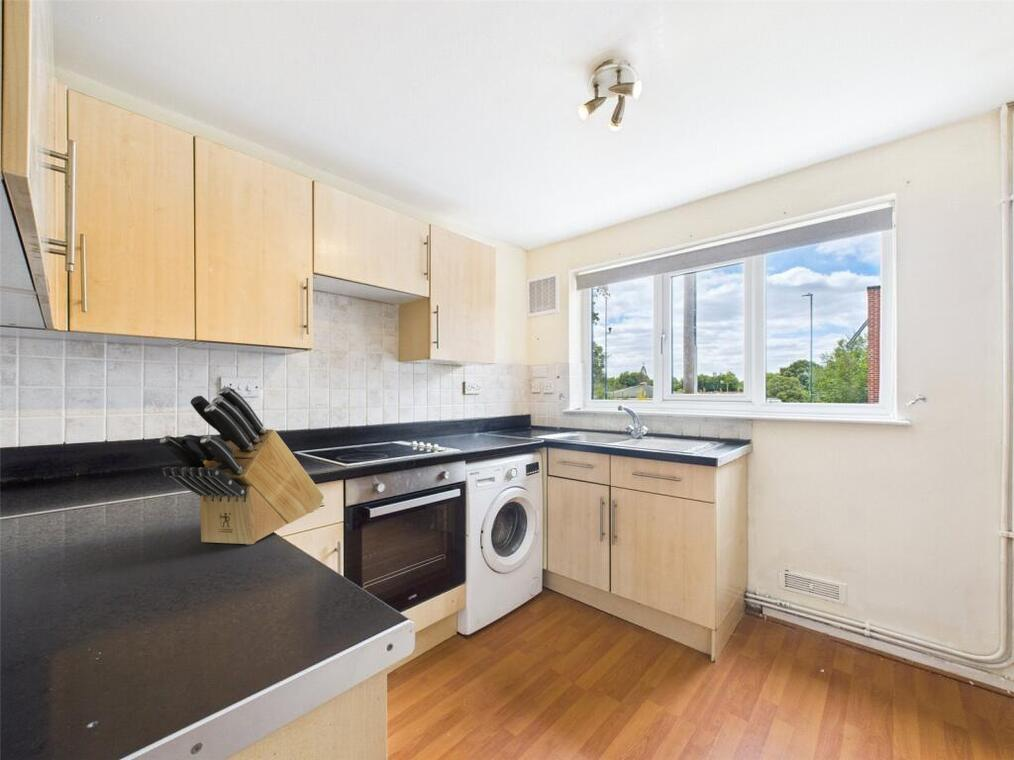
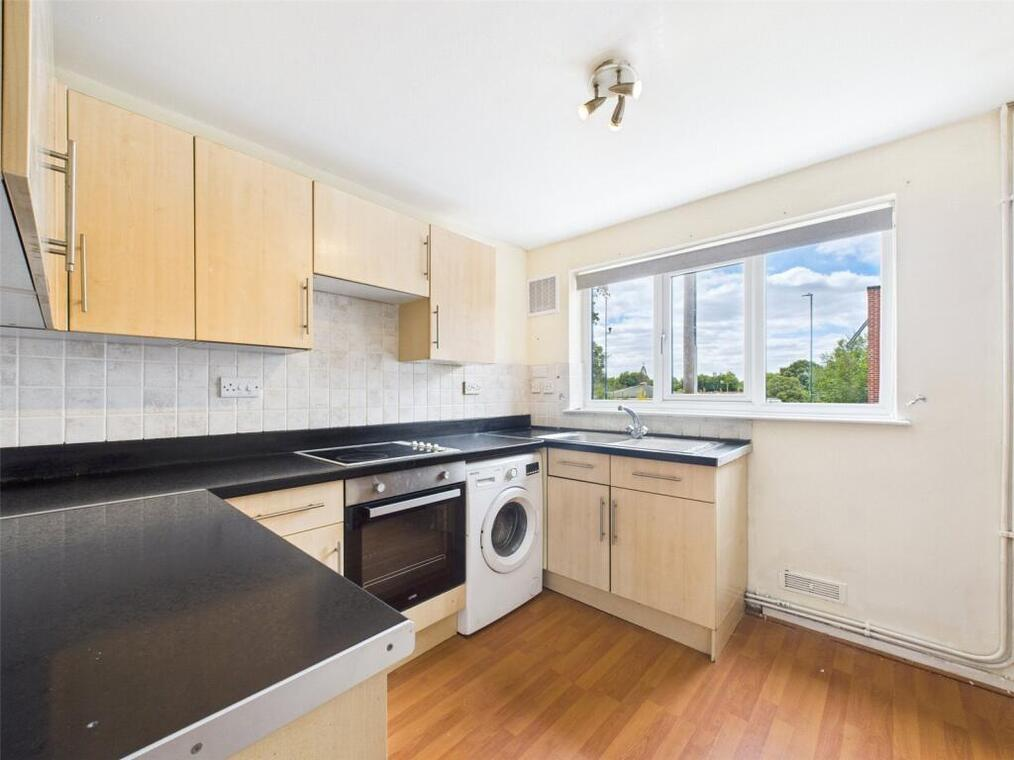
- knife block [159,385,325,546]
